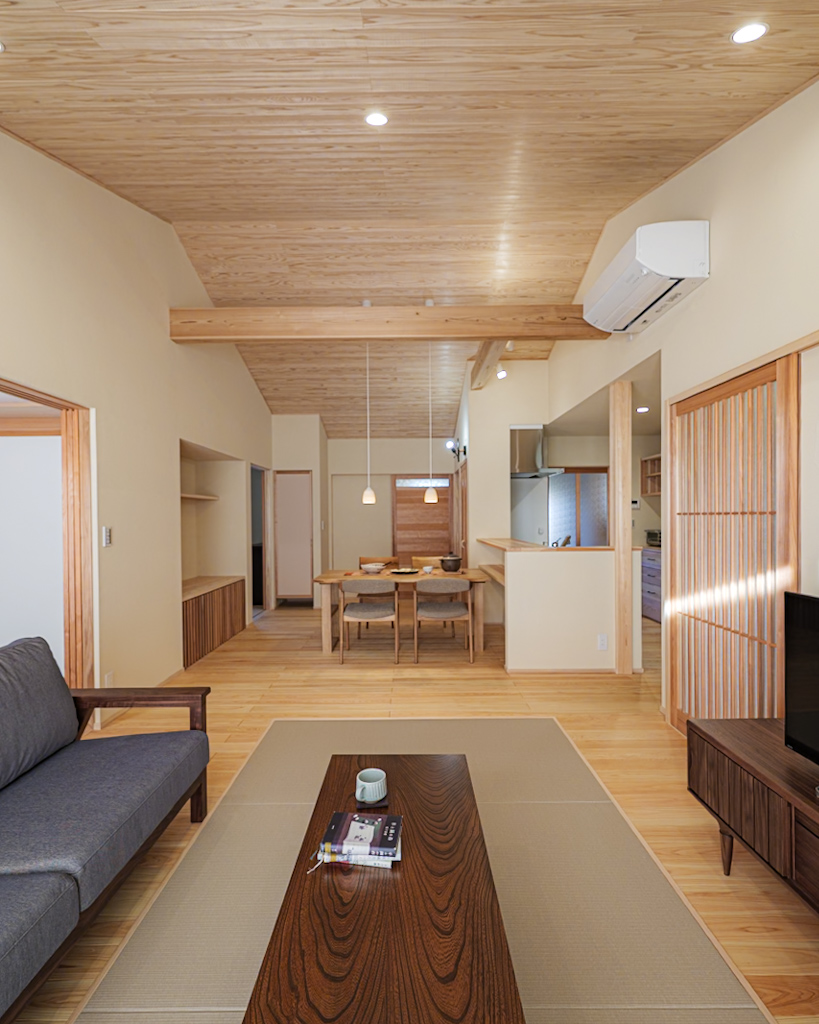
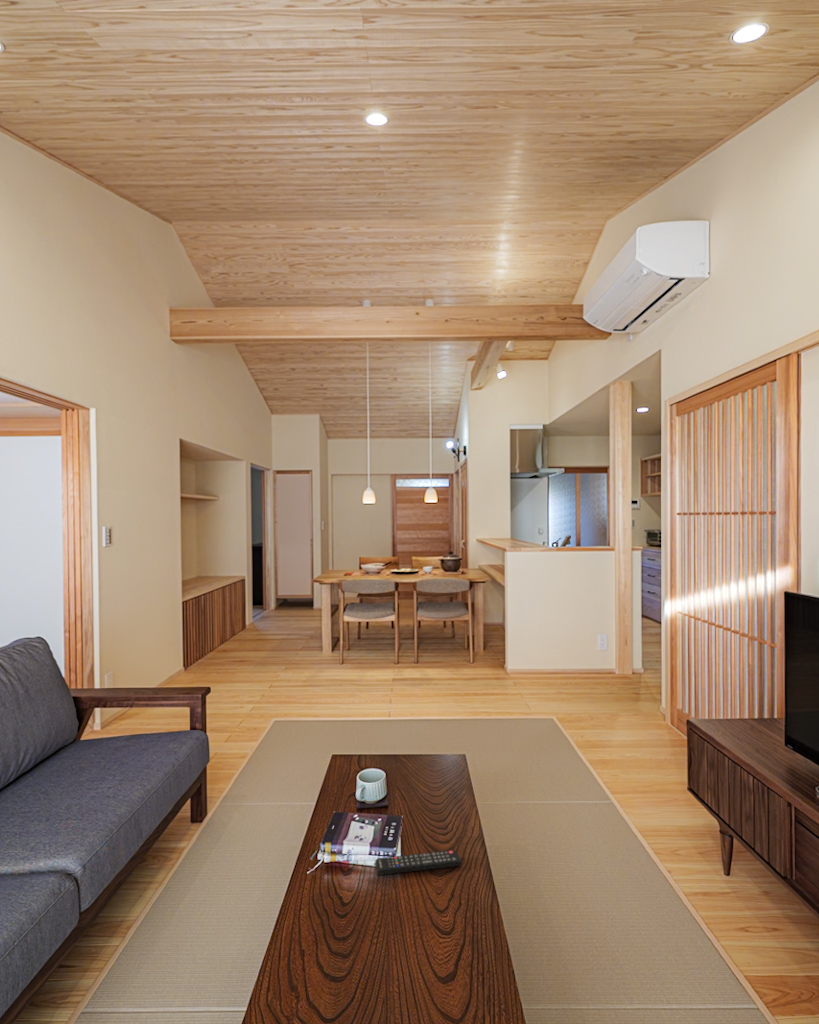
+ remote control [374,849,463,876]
